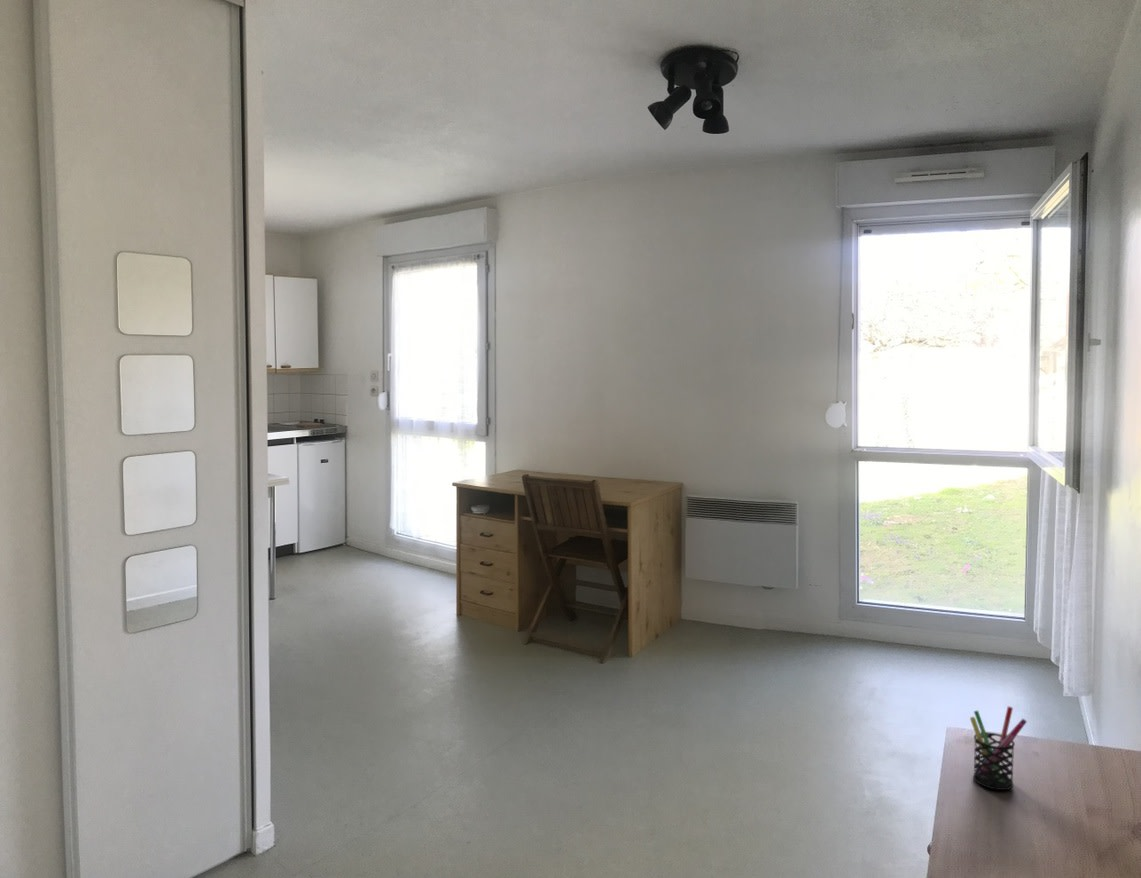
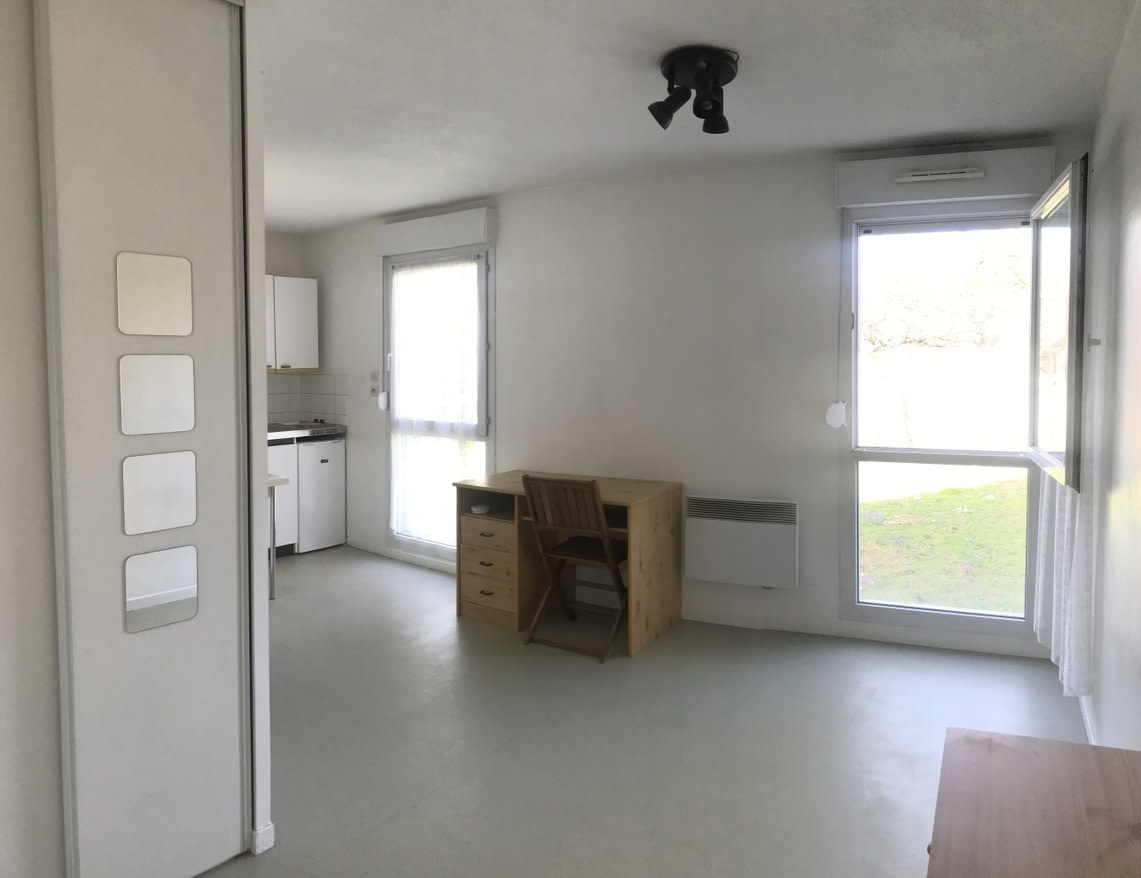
- pen holder [969,705,1028,791]
